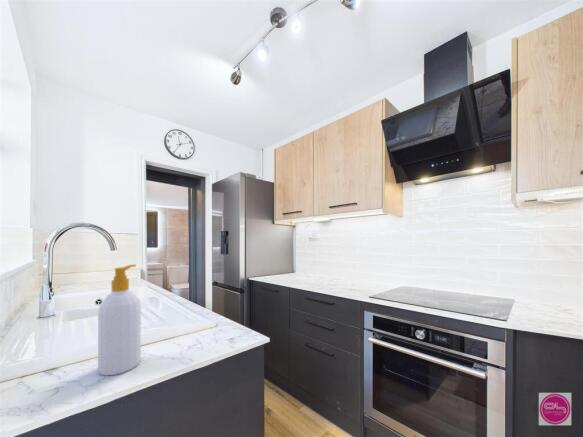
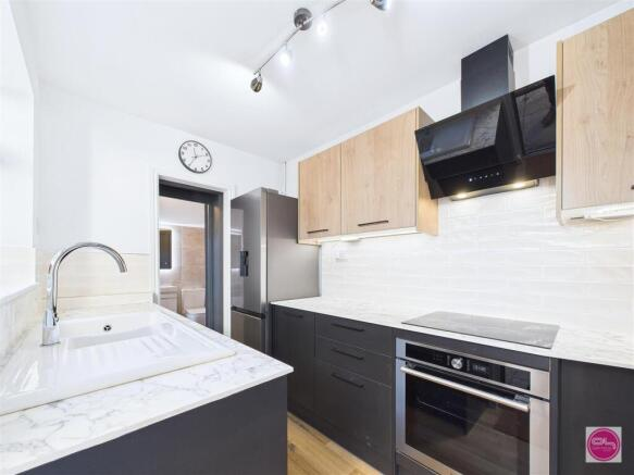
- soap bottle [97,264,142,376]
